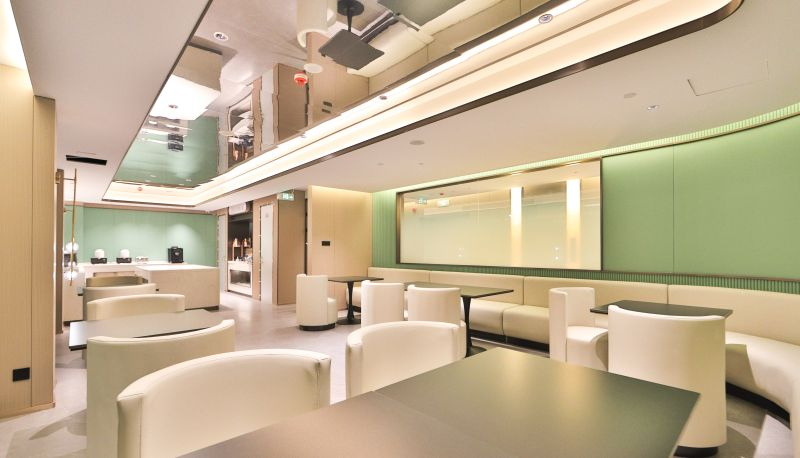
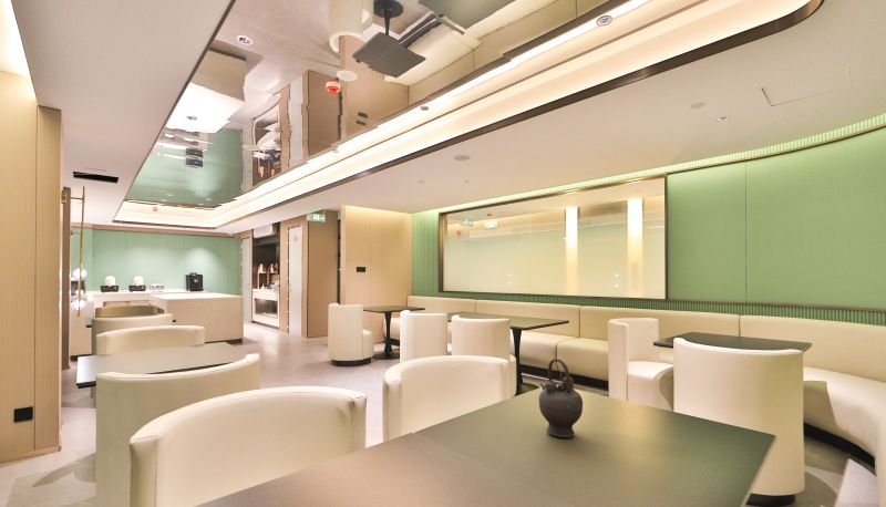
+ teapot [537,358,584,438]
